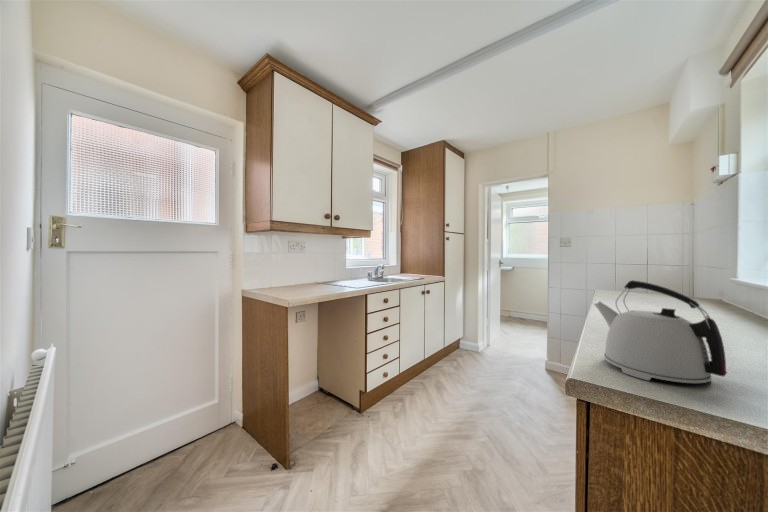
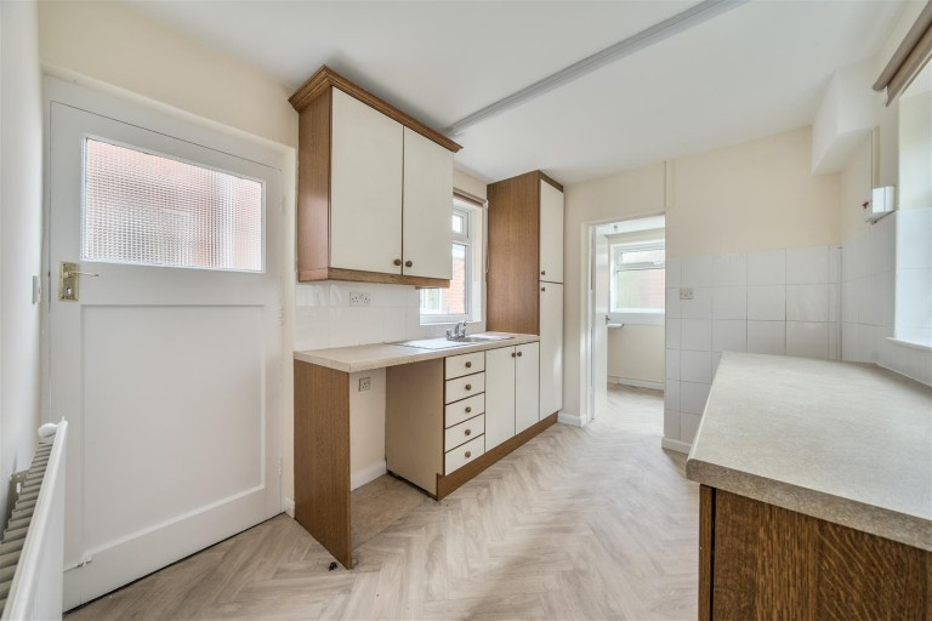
- kettle [593,279,728,384]
